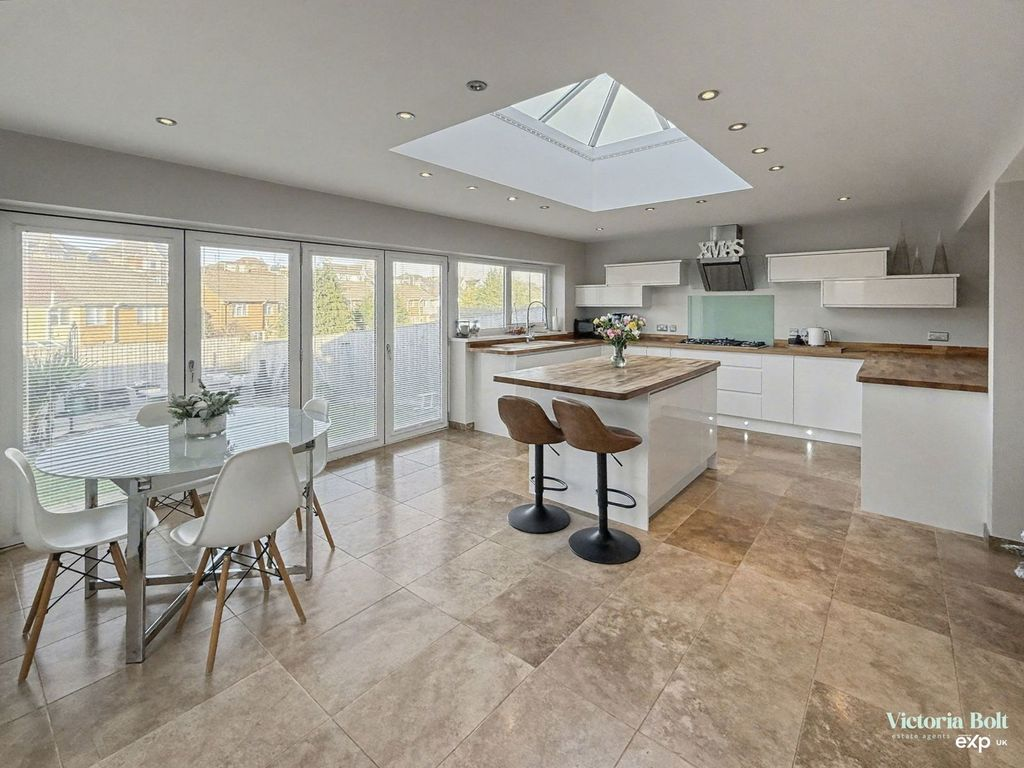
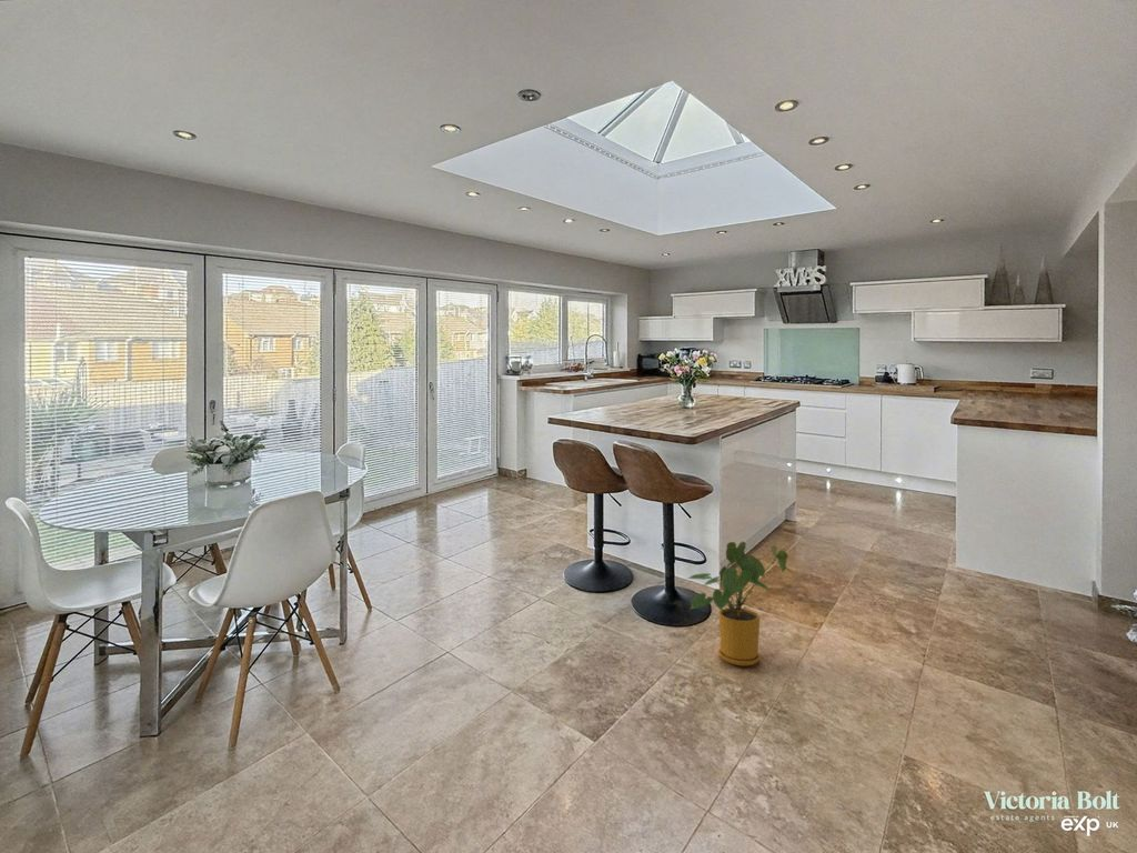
+ house plant [685,541,789,666]
